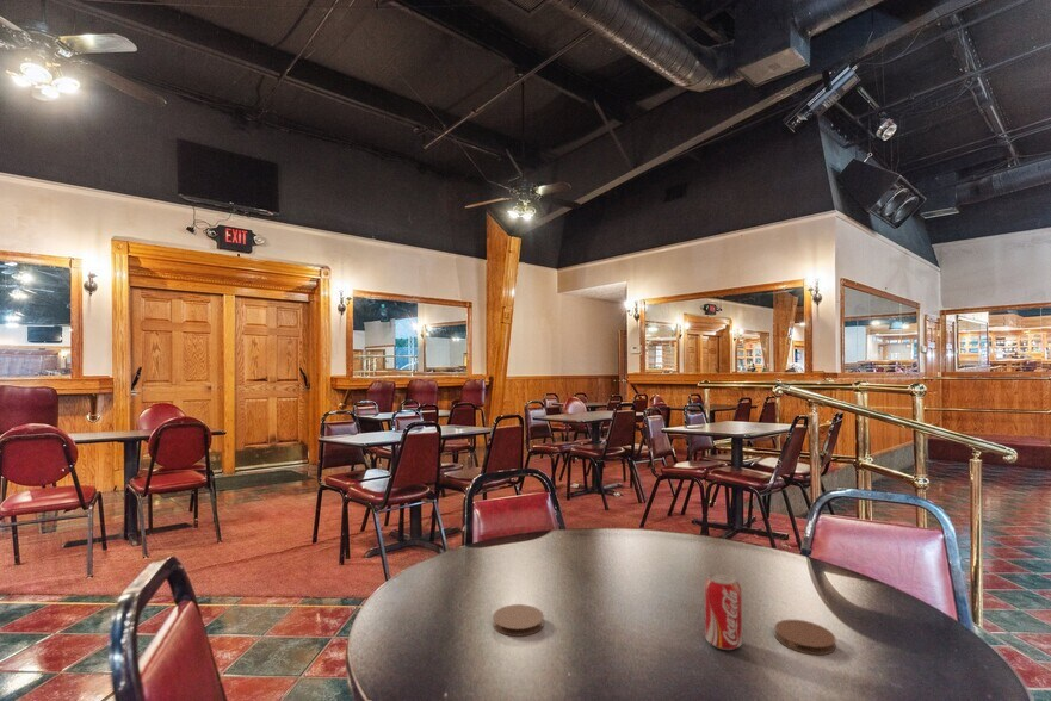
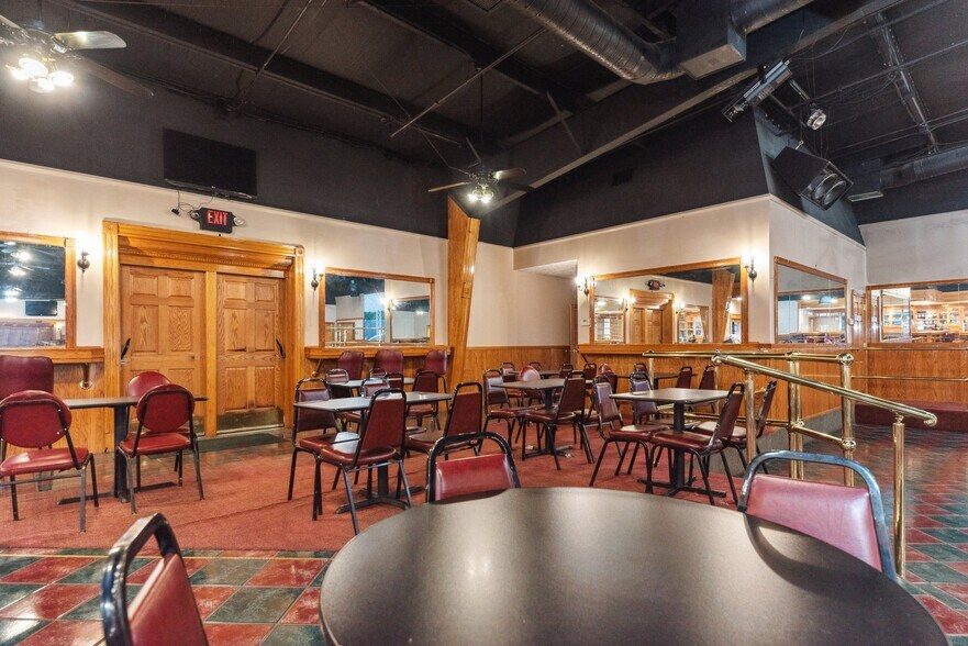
- coaster [492,603,545,638]
- coaster [774,619,837,656]
- beverage can [704,571,743,651]
